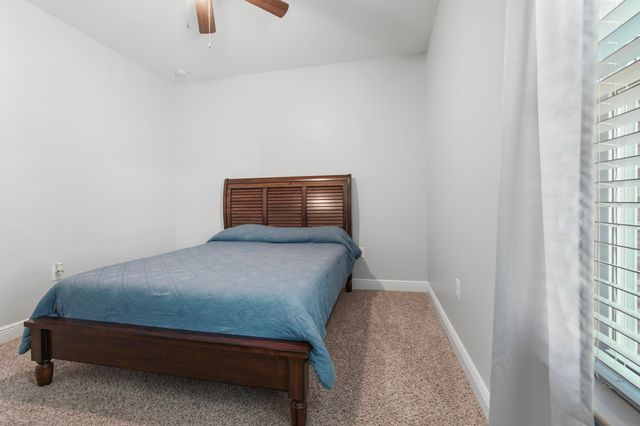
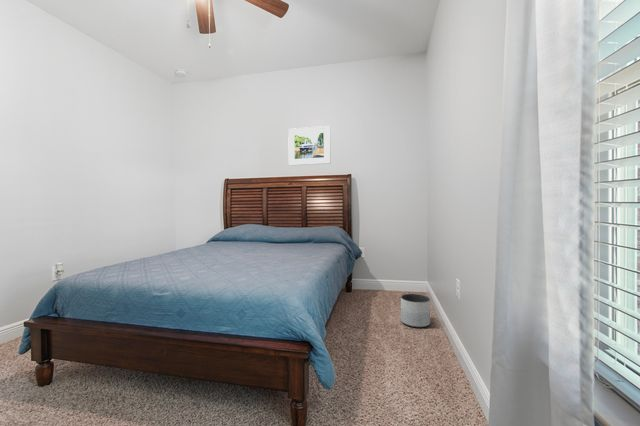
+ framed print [287,125,332,166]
+ planter [400,293,431,328]
